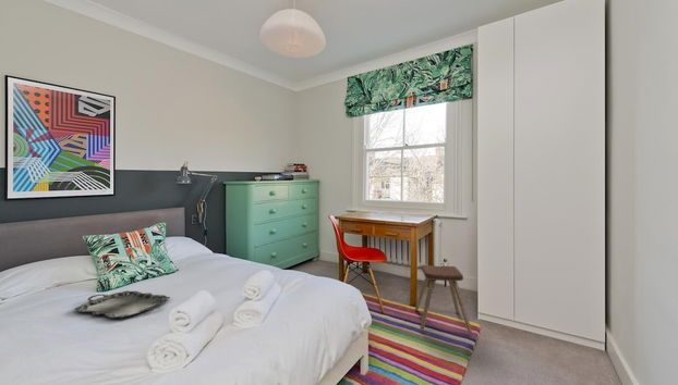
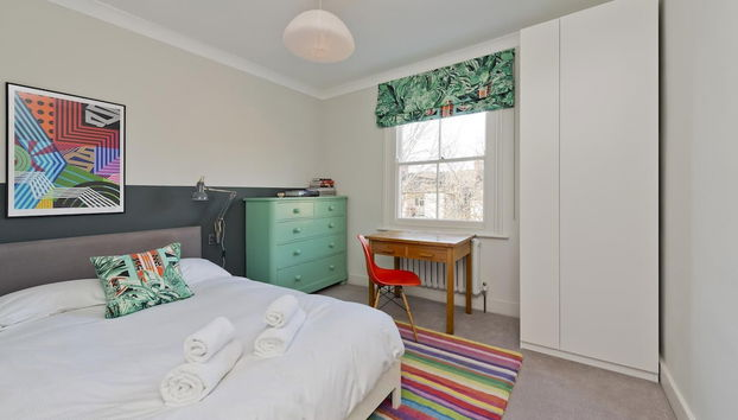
- serving tray [74,289,171,319]
- music stool [414,264,473,336]
